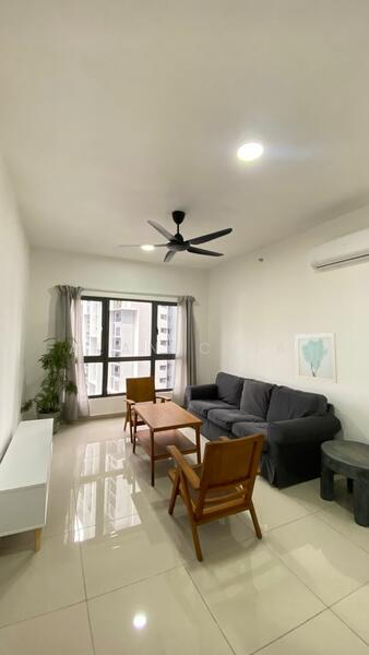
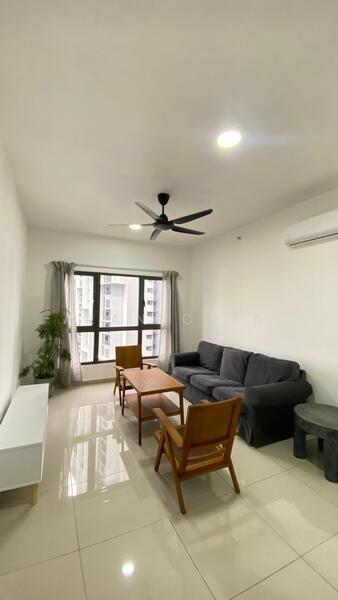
- wall art [294,332,338,384]
